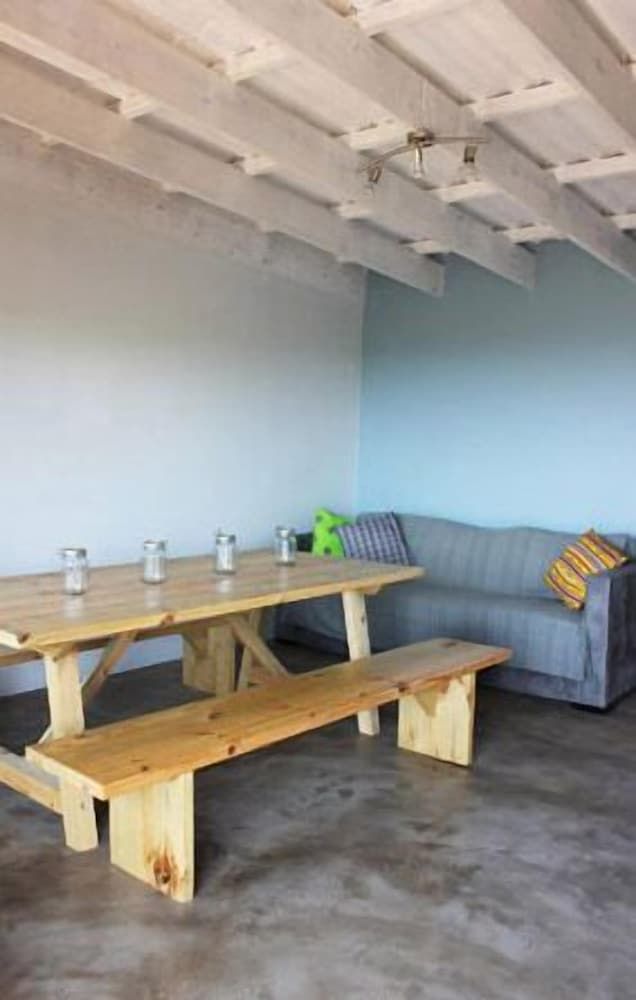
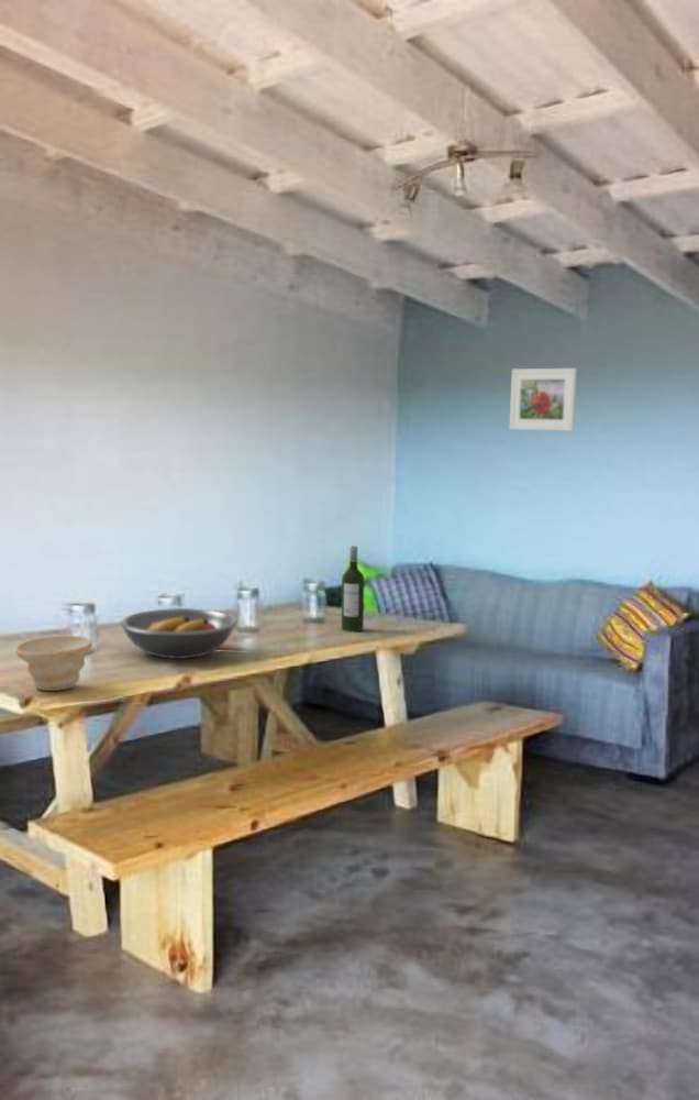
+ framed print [508,367,578,432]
+ bowl [14,634,93,692]
+ wine bottle [341,544,366,632]
+ fruit bowl [120,607,238,660]
